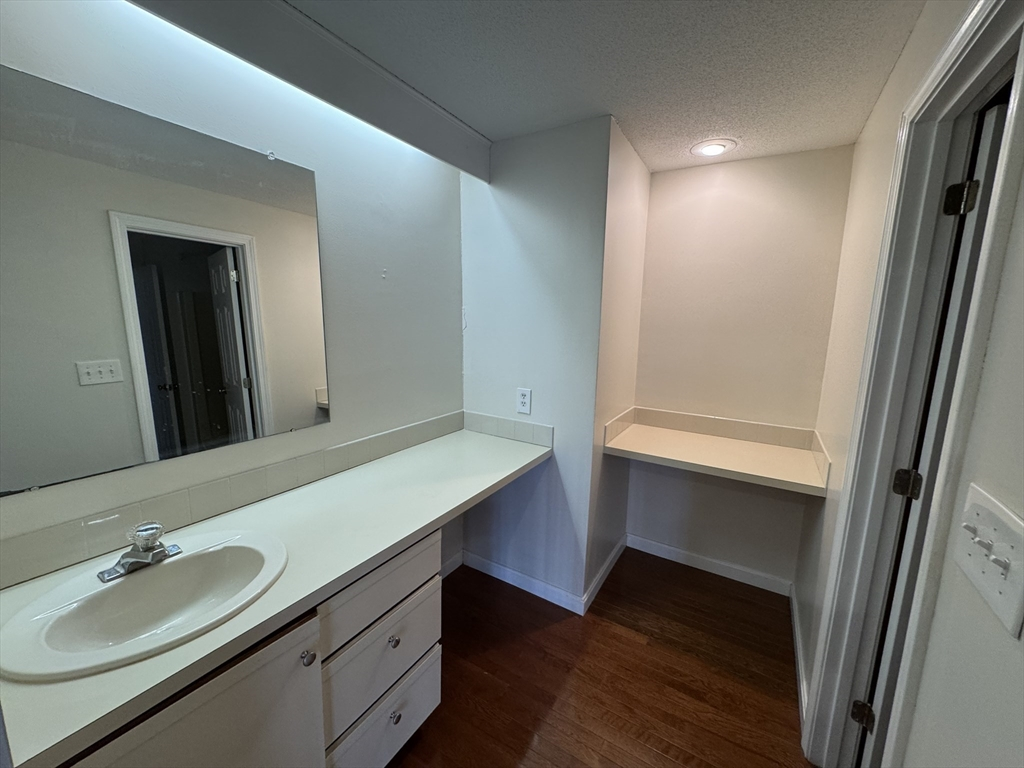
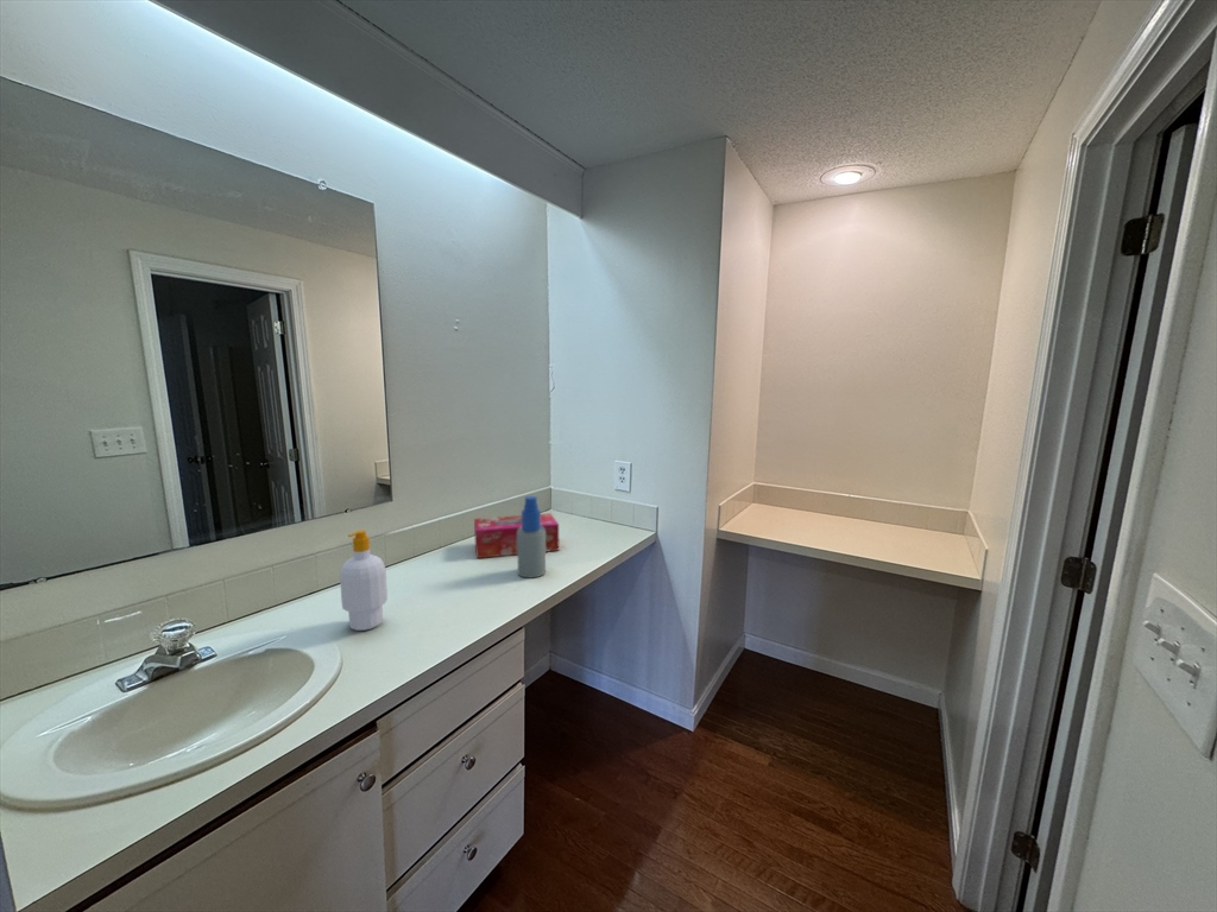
+ spray bottle [516,495,547,578]
+ soap bottle [339,530,389,632]
+ tissue box [473,512,560,559]
